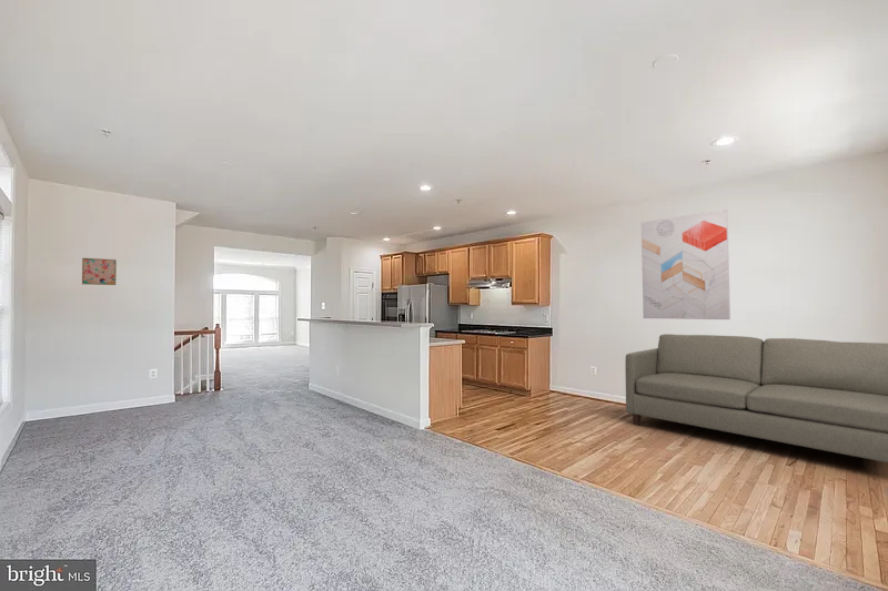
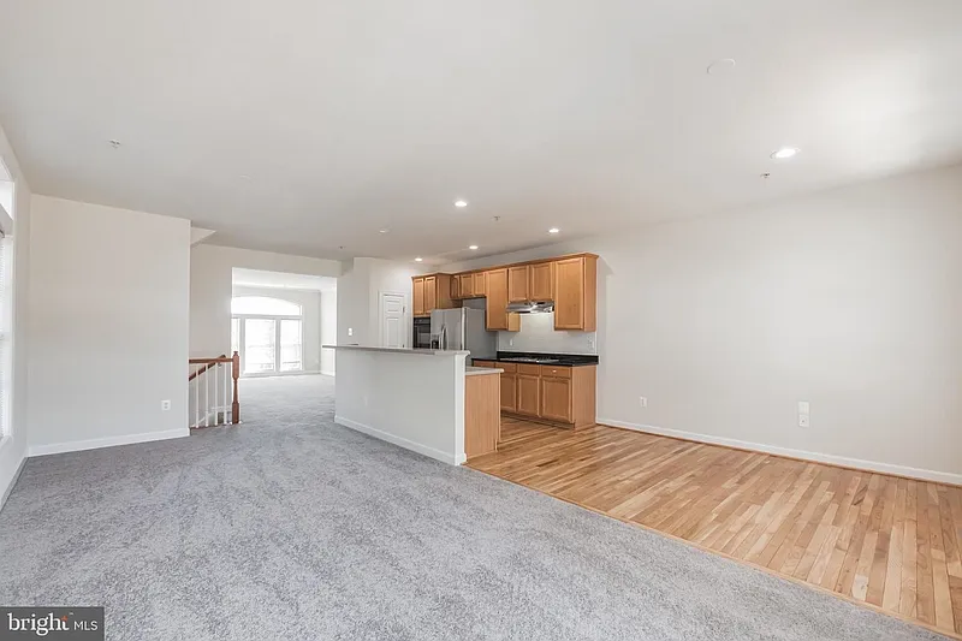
- wall art [640,208,731,320]
- wall art [81,257,118,286]
- sofa [624,334,888,463]
